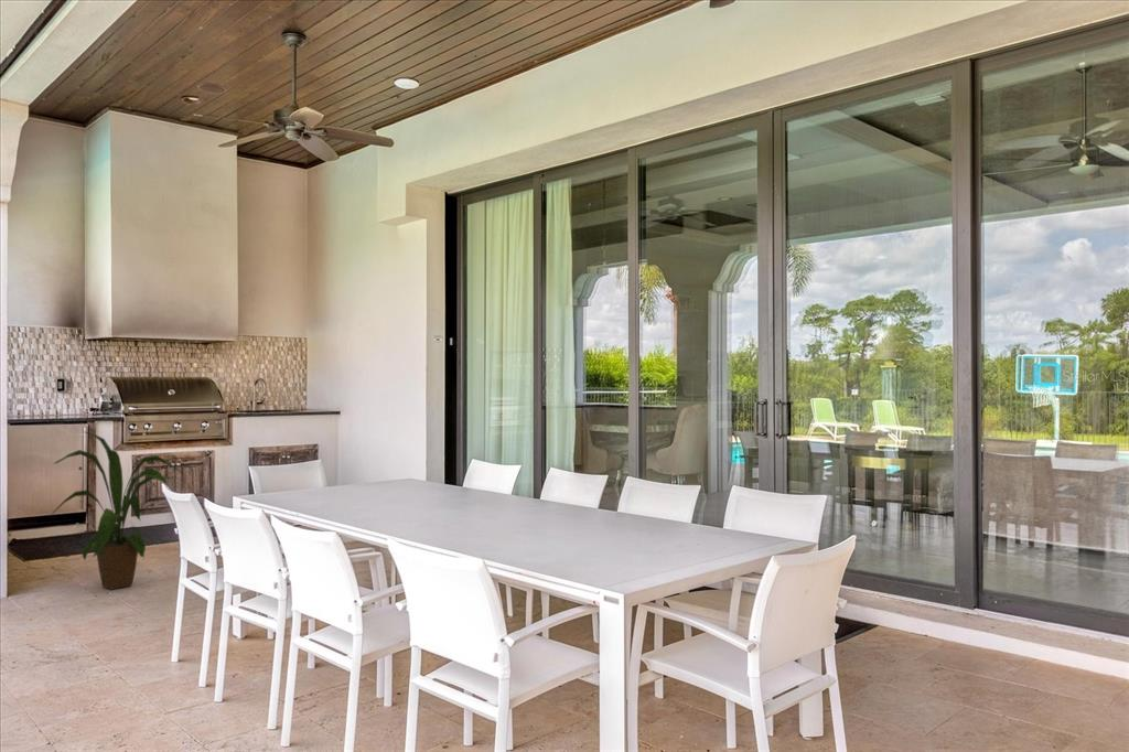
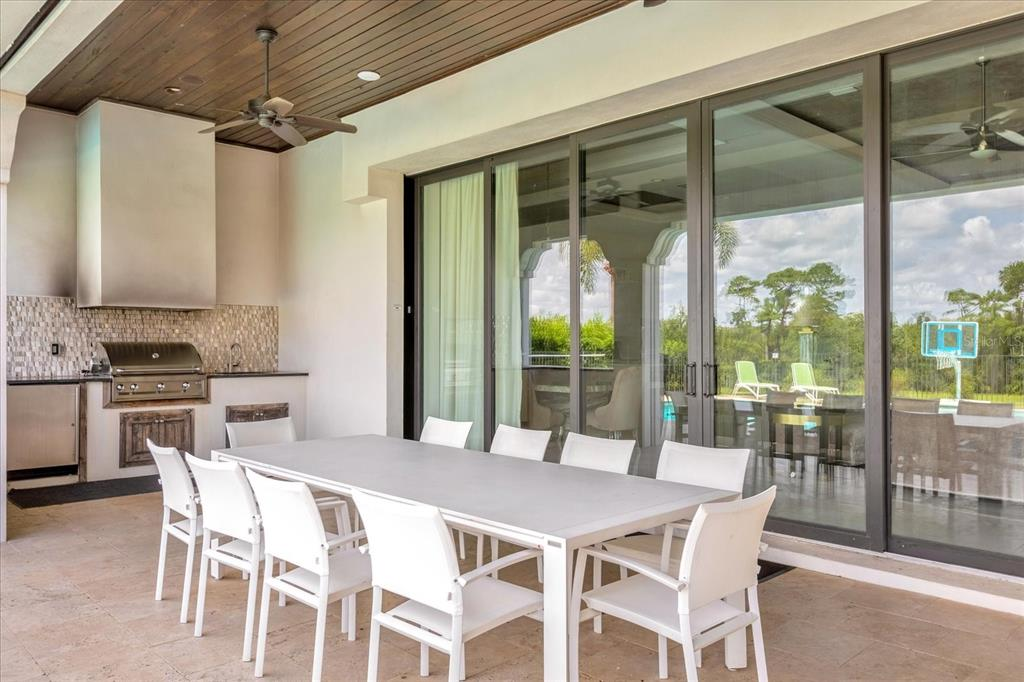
- house plant [51,431,185,591]
